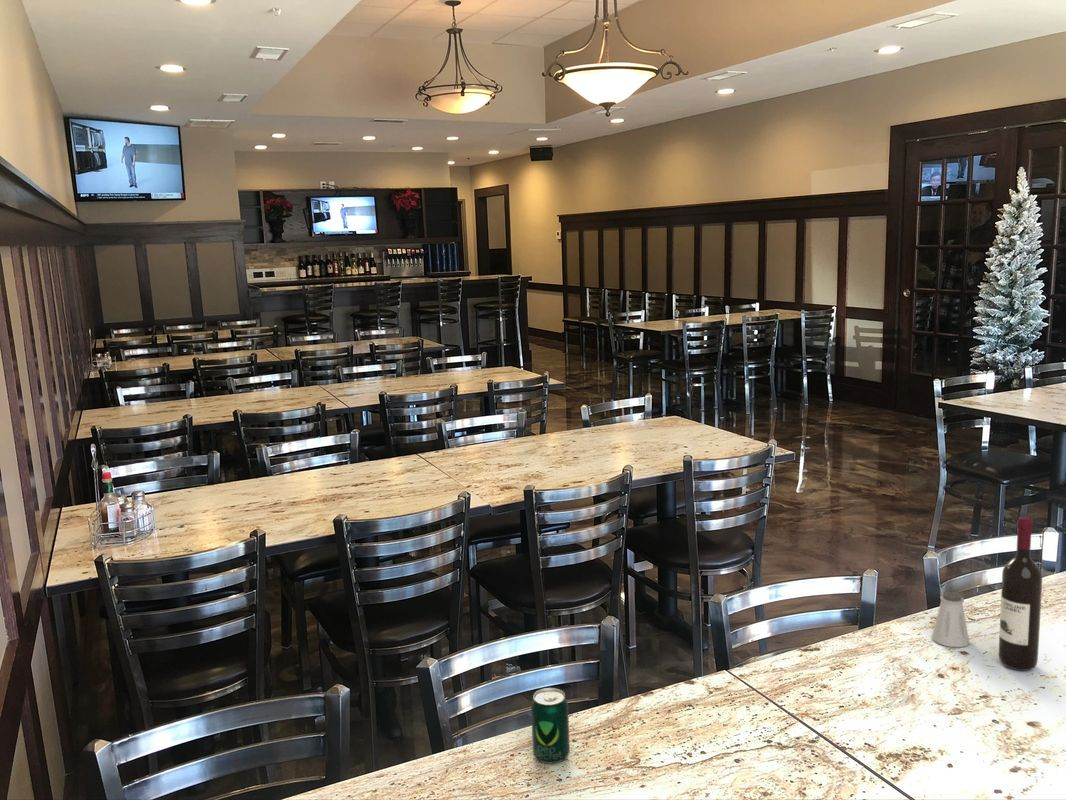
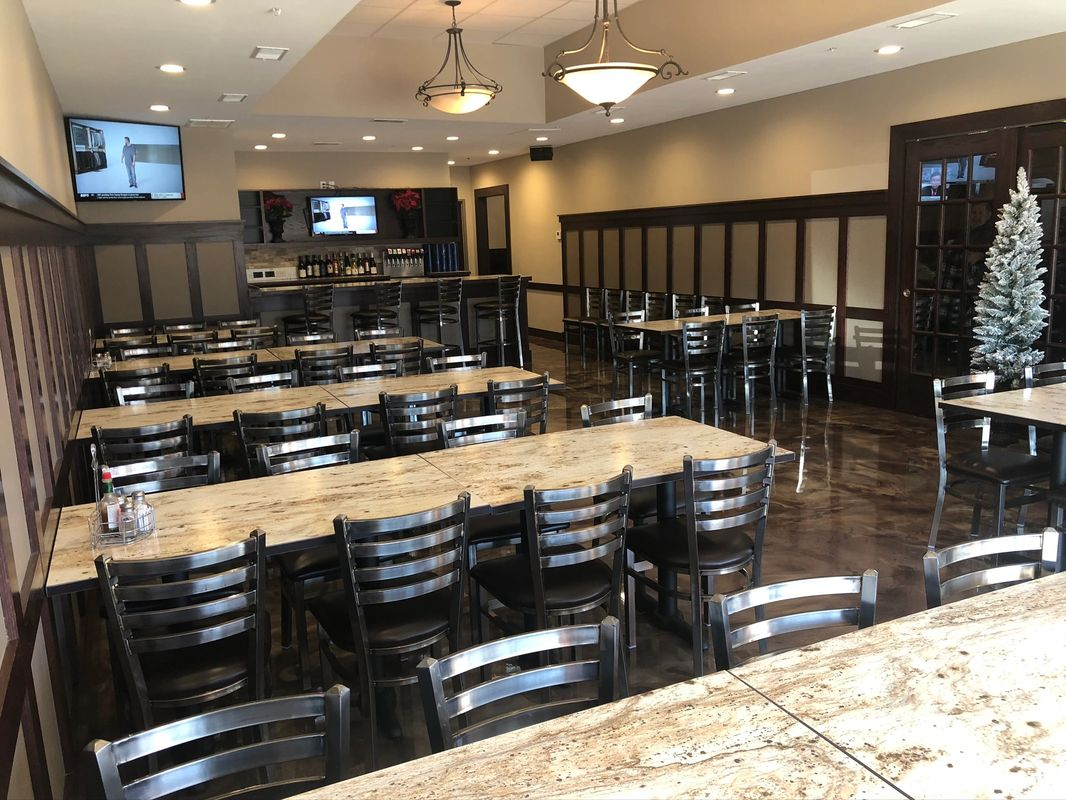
- beverage can [530,687,571,765]
- wine bottle [998,516,1043,672]
- saltshaker [931,591,971,648]
